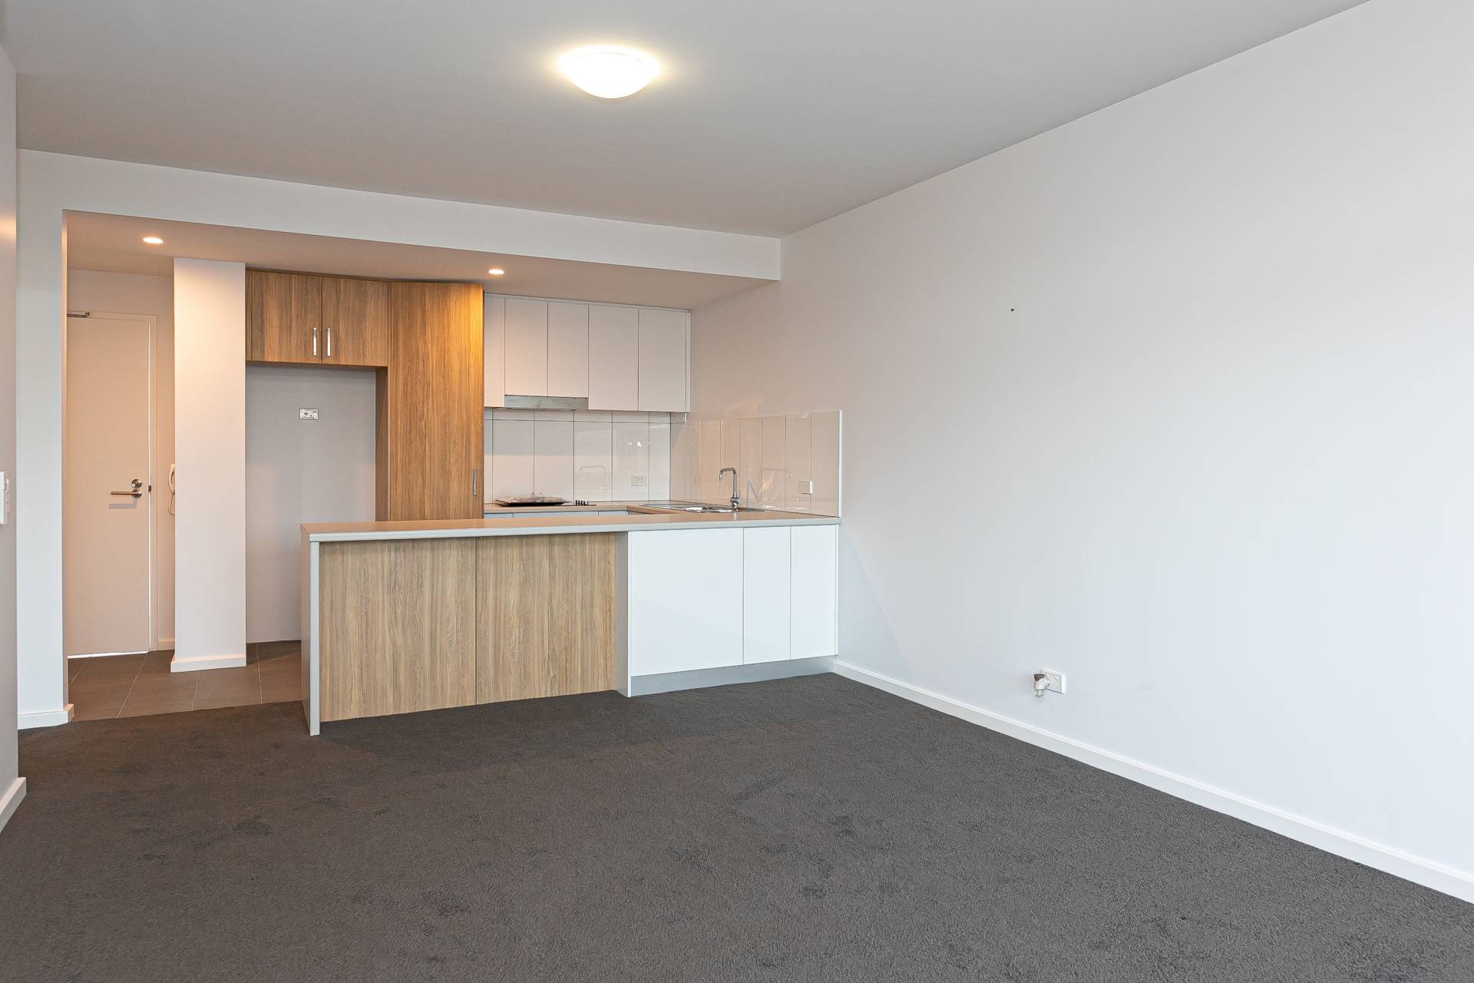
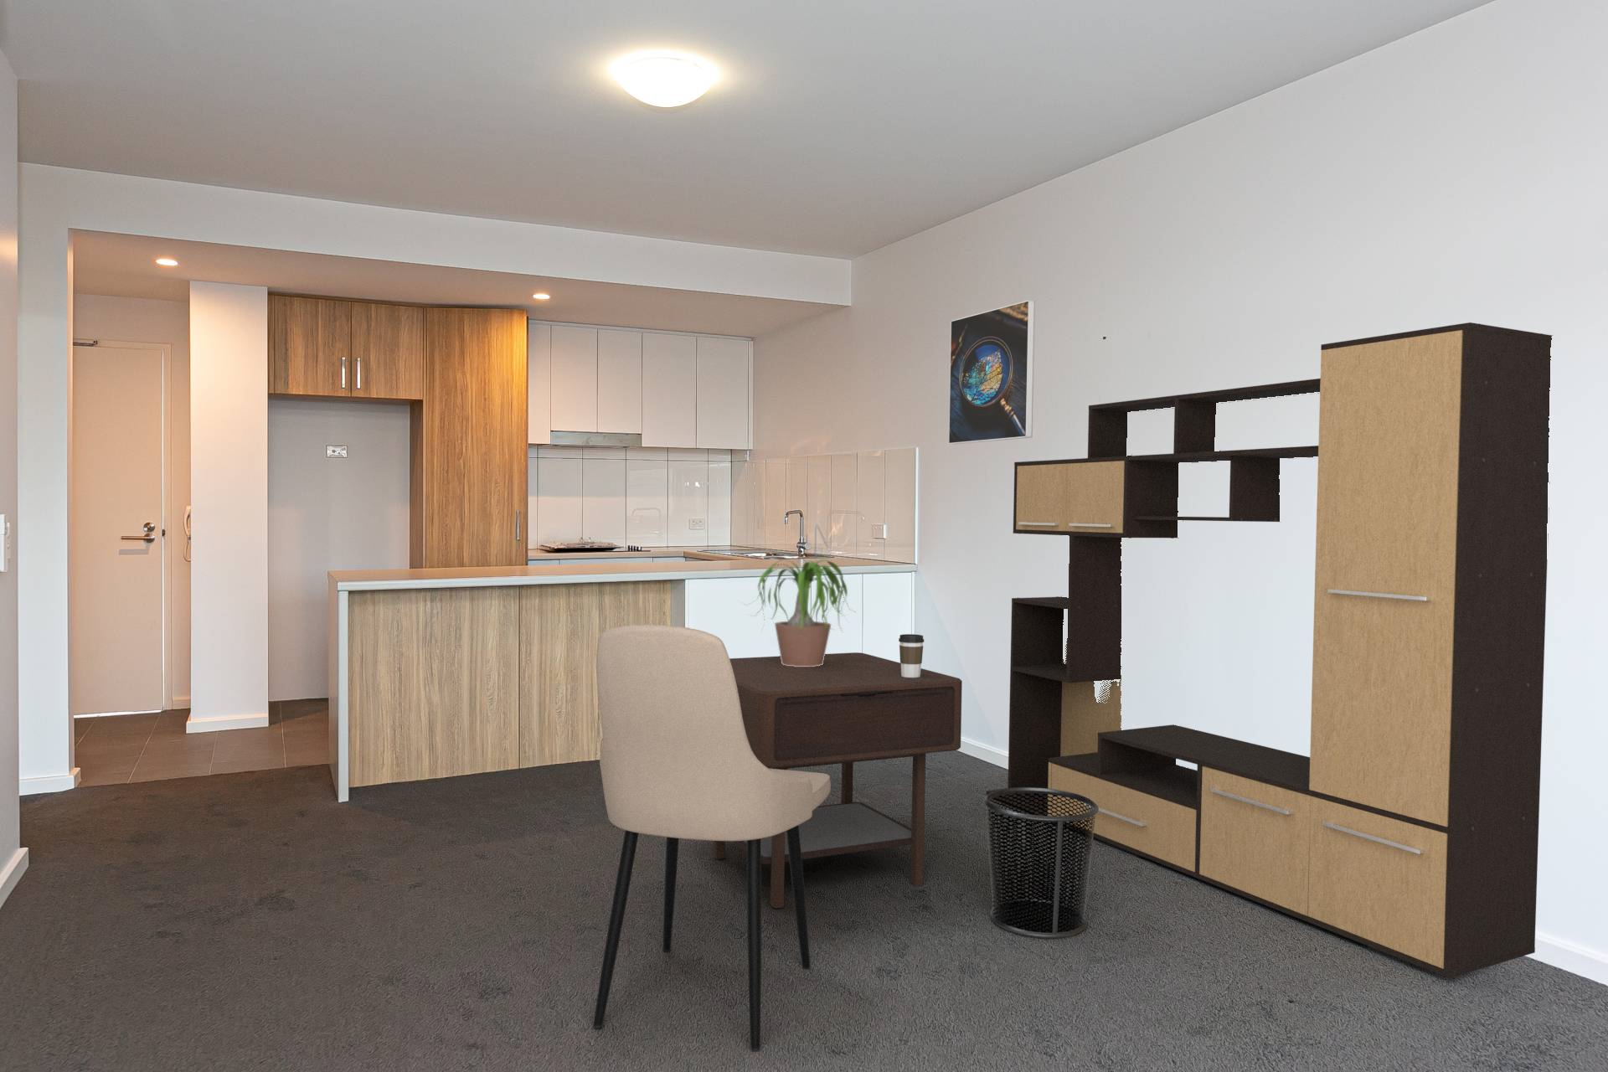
+ side table [713,652,963,909]
+ dining chair [592,623,832,1052]
+ media console [985,322,1553,979]
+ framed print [948,299,1036,445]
+ trash can [983,787,1098,939]
+ coffee cup [897,633,925,677]
+ potted plant [738,559,855,666]
